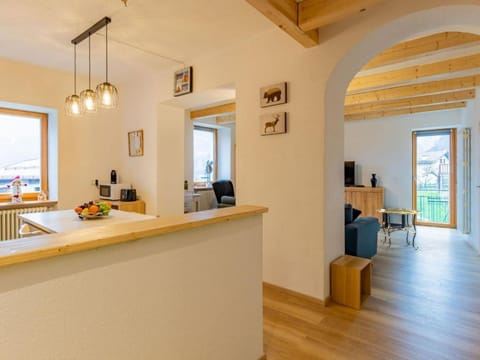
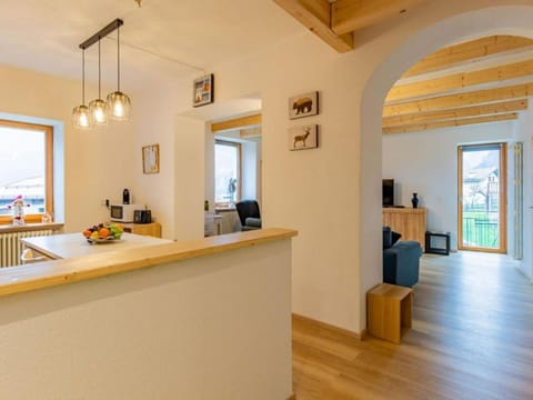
- side table [375,208,424,251]
